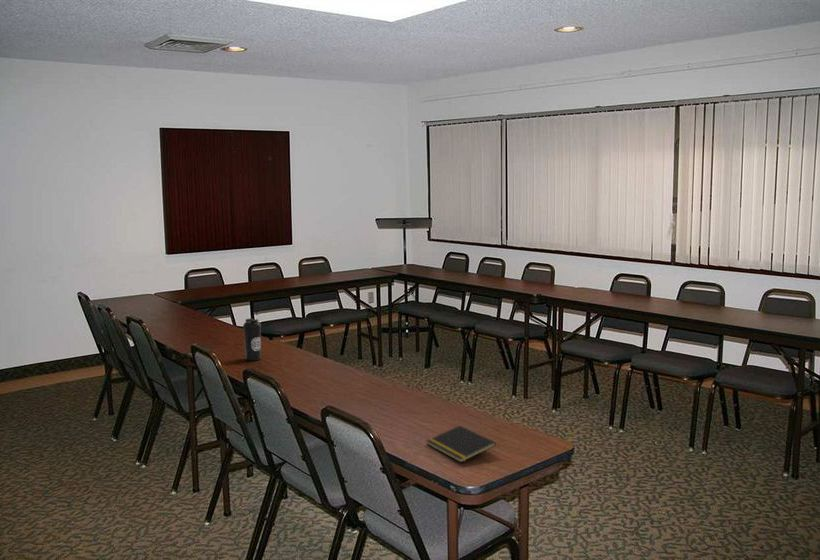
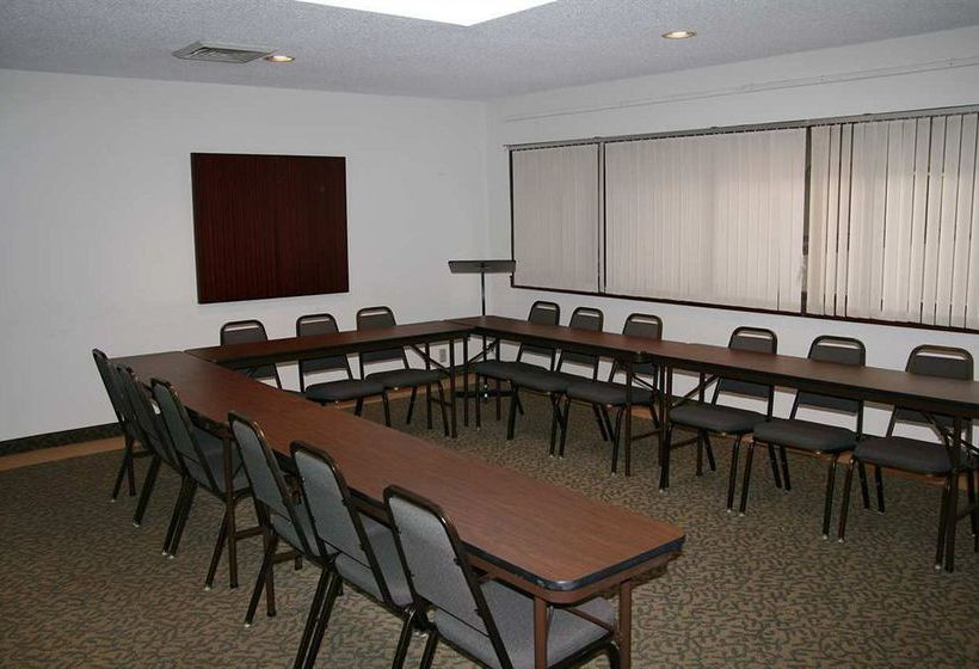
- water bottle [242,317,262,361]
- notepad [426,425,497,463]
